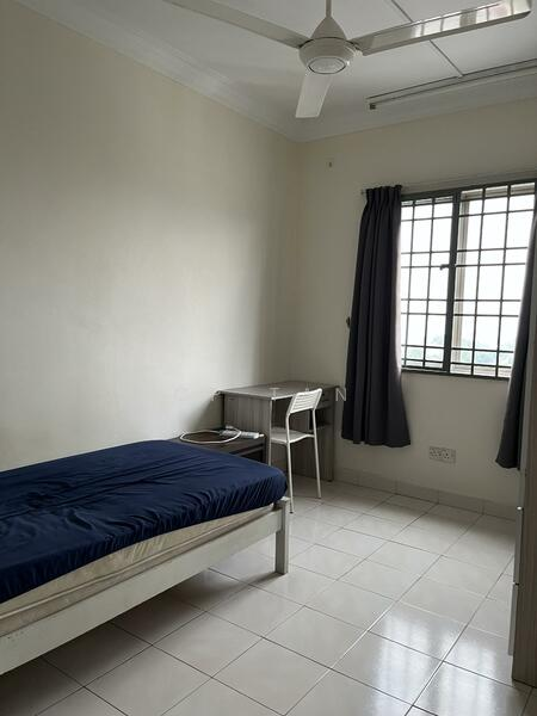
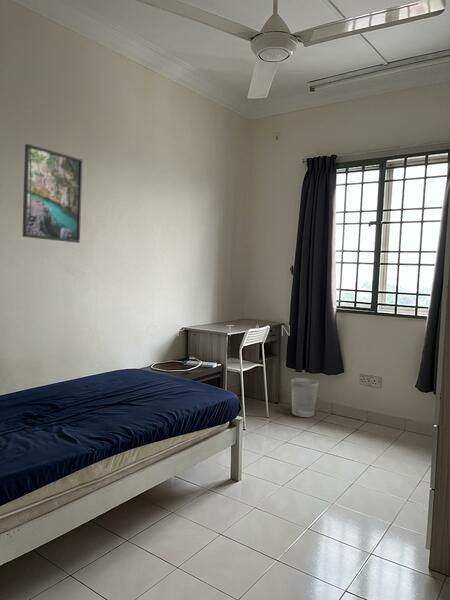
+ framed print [21,143,84,244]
+ wastebasket [290,377,320,418]
